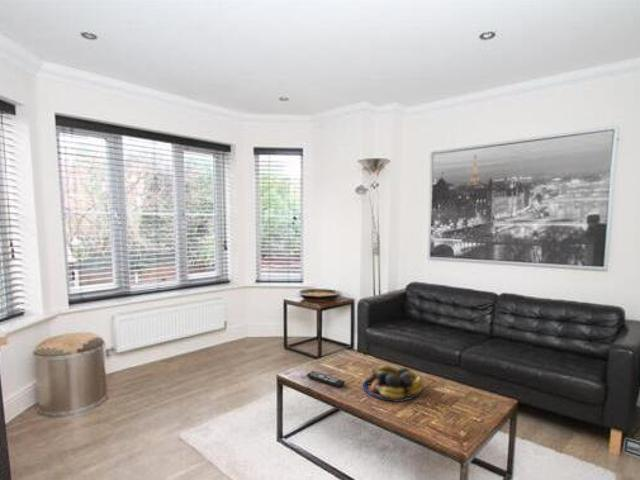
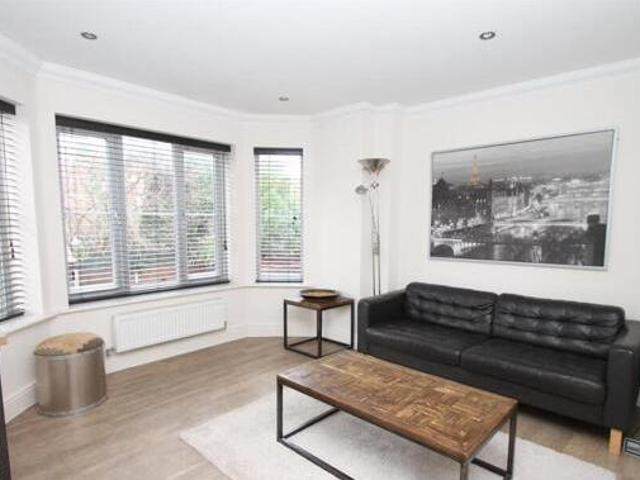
- remote control [306,370,346,388]
- fruit bowl [362,364,424,403]
